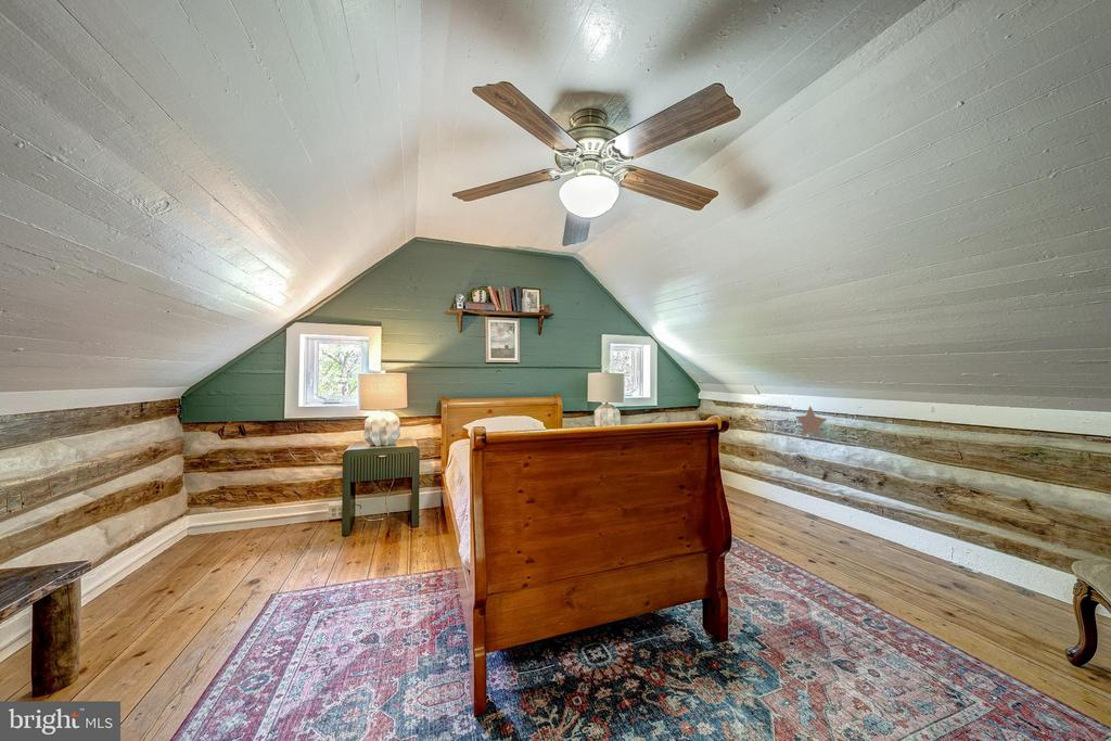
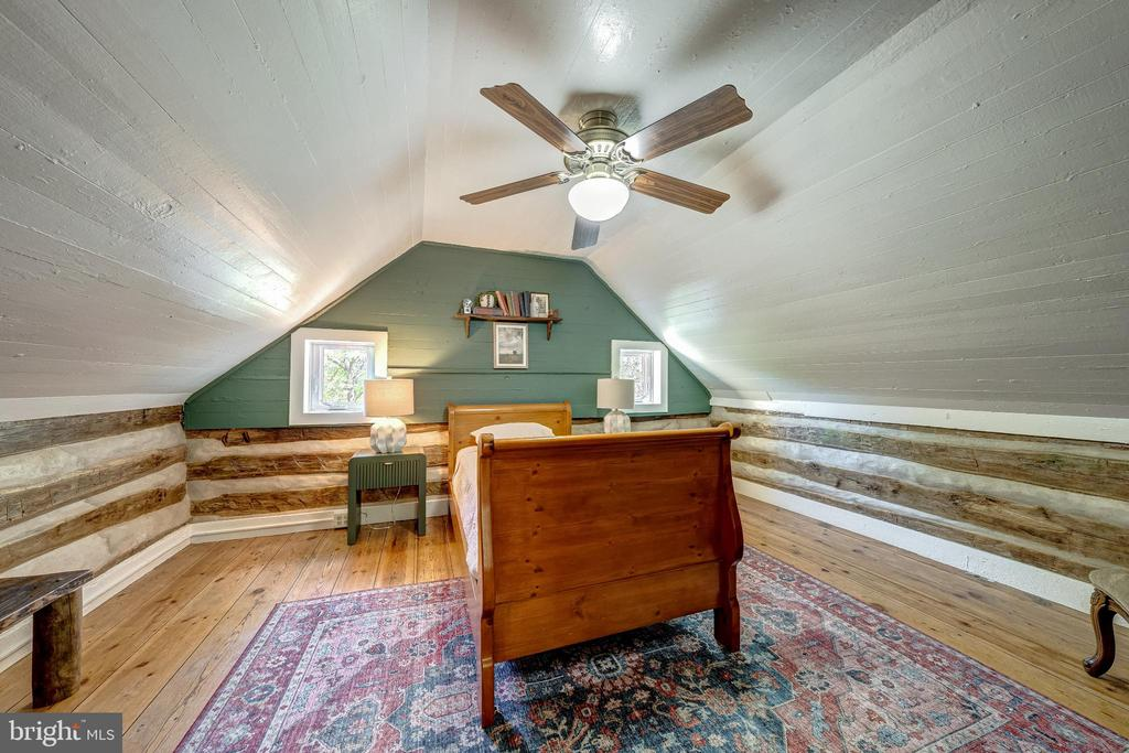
- decorative star [795,406,828,439]
